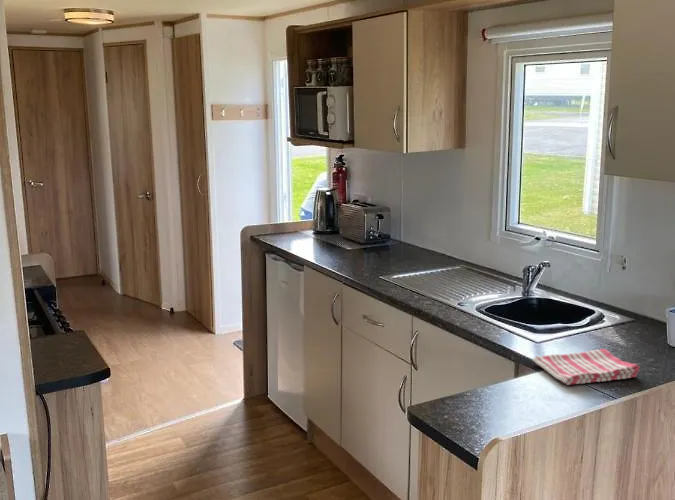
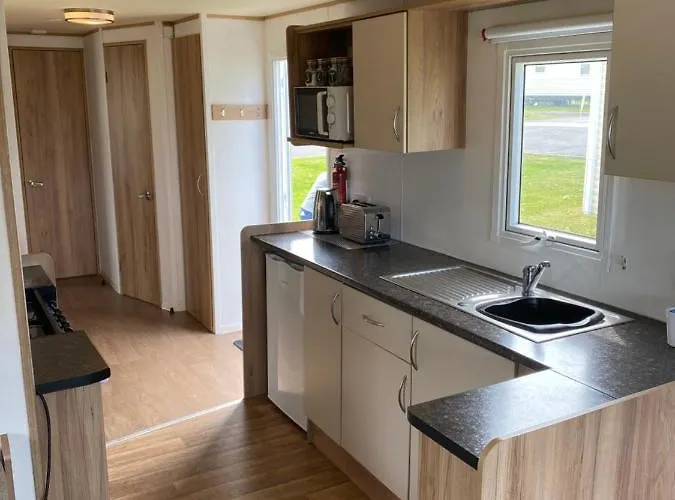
- dish towel [532,348,641,386]
